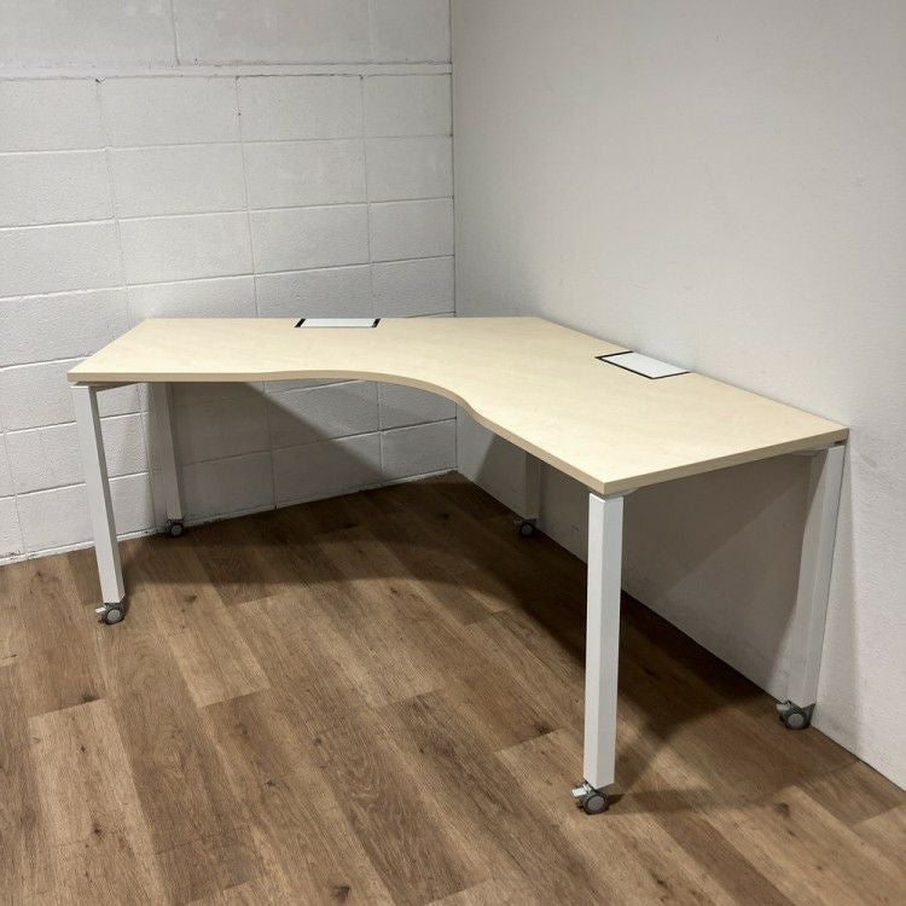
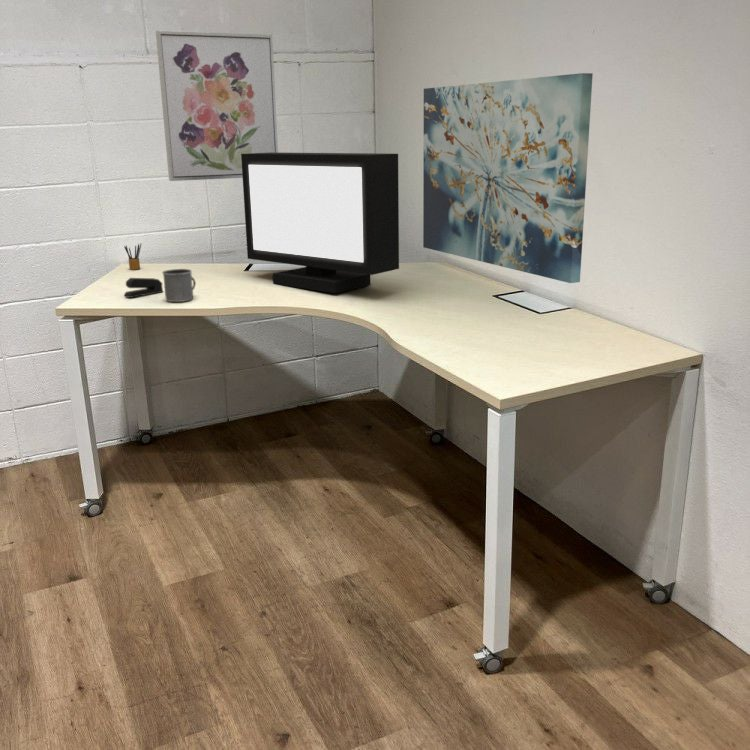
+ wall art [422,72,594,284]
+ wall art [155,30,279,182]
+ pencil box [123,243,142,271]
+ stapler [123,277,164,299]
+ monitor [241,152,400,294]
+ mug [161,268,197,303]
